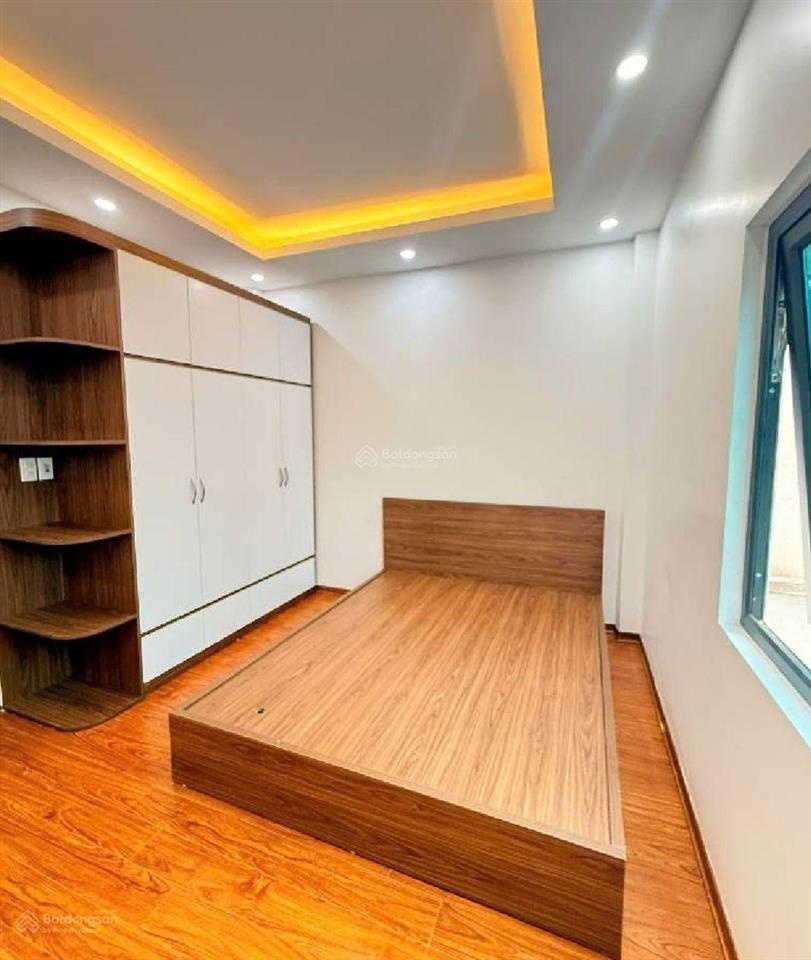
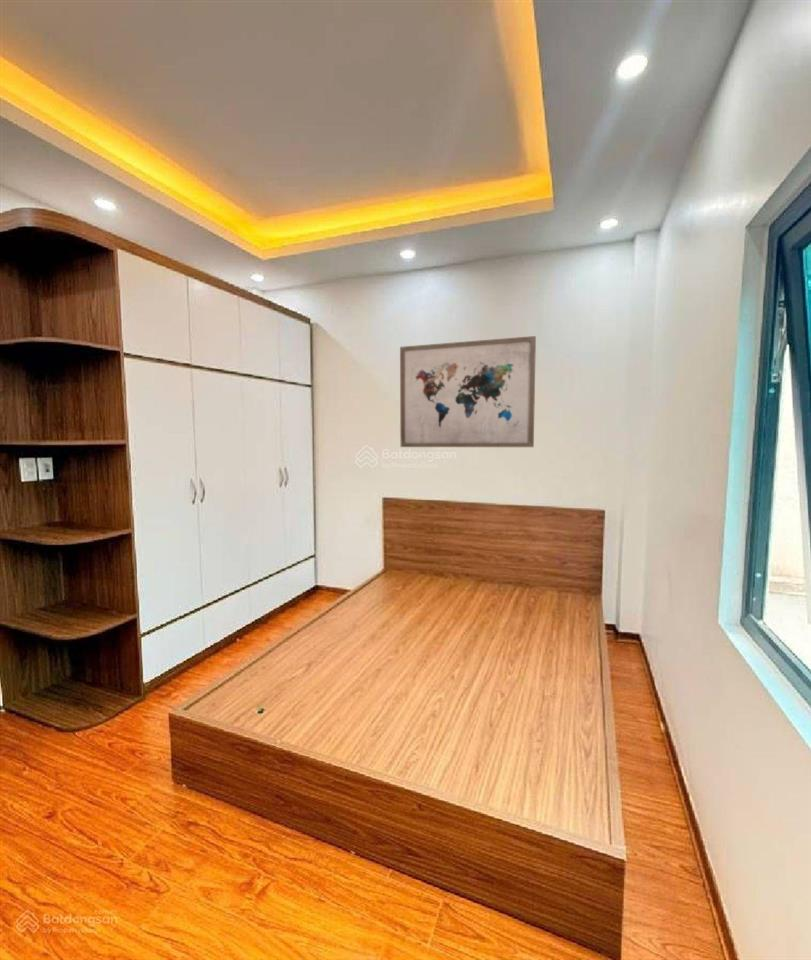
+ wall art [399,335,537,448]
